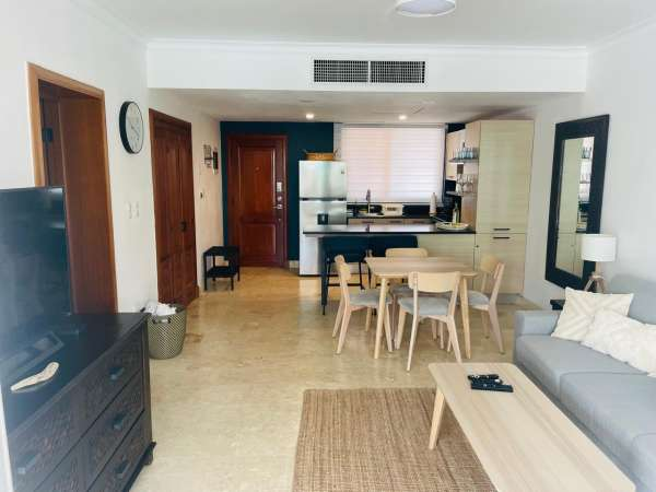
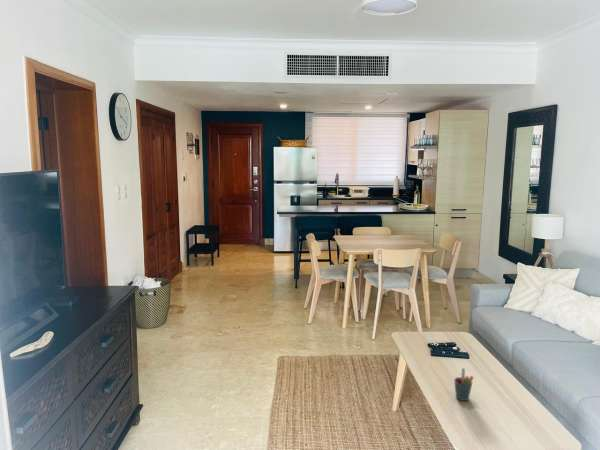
+ pen holder [453,367,475,402]
